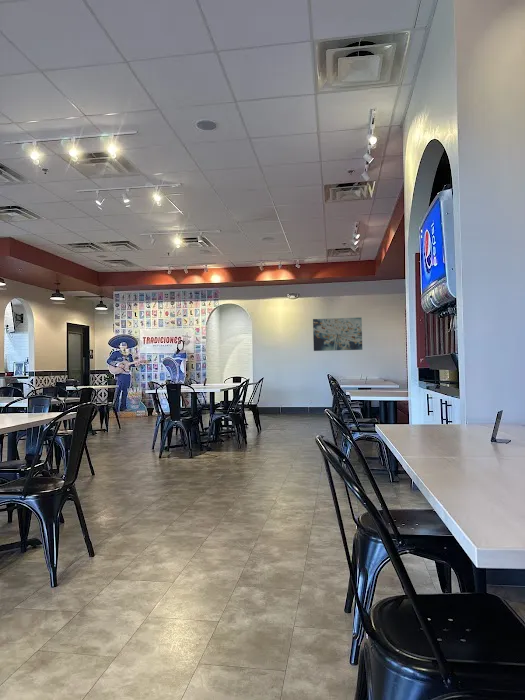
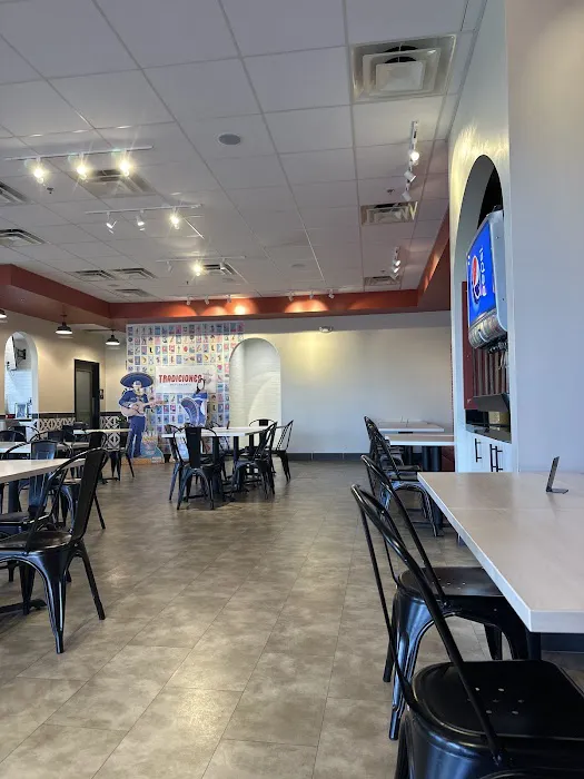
- wall art [312,316,363,352]
